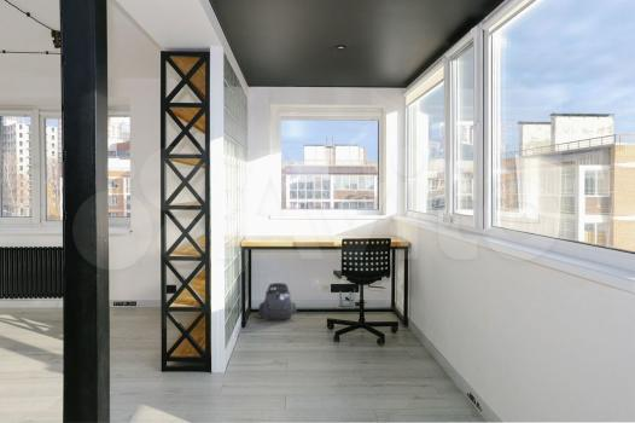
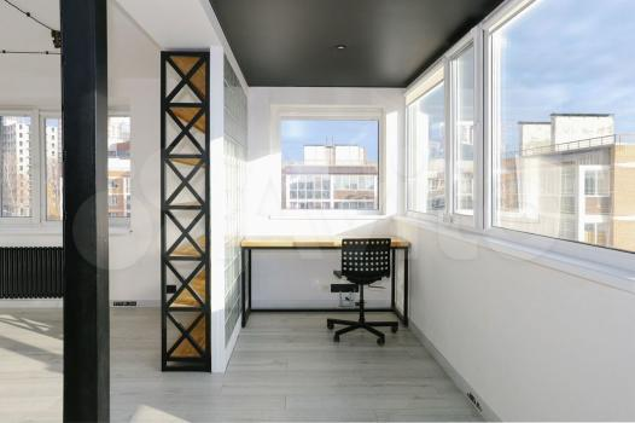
- backpack [257,282,297,320]
